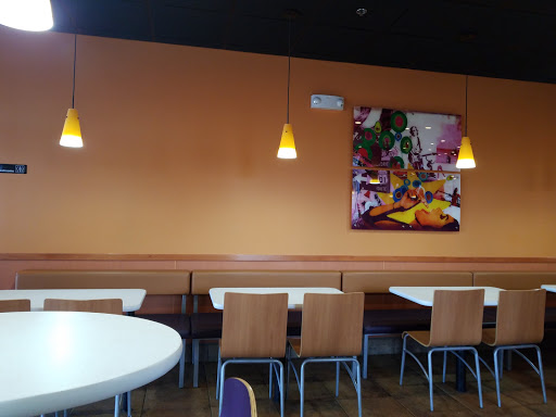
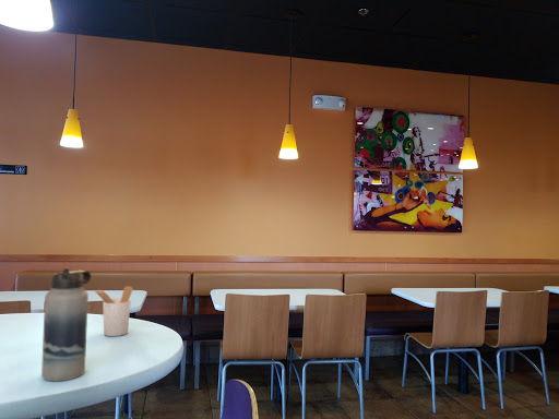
+ water bottle [40,267,92,382]
+ utensil holder [93,285,134,337]
